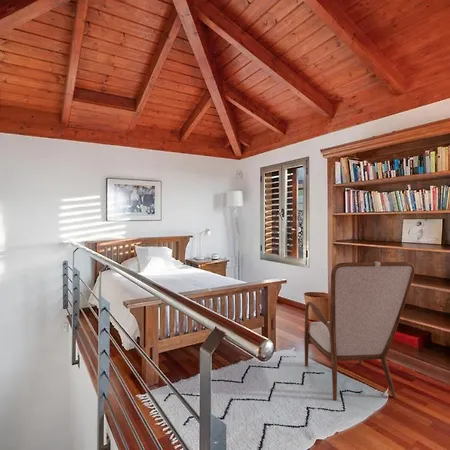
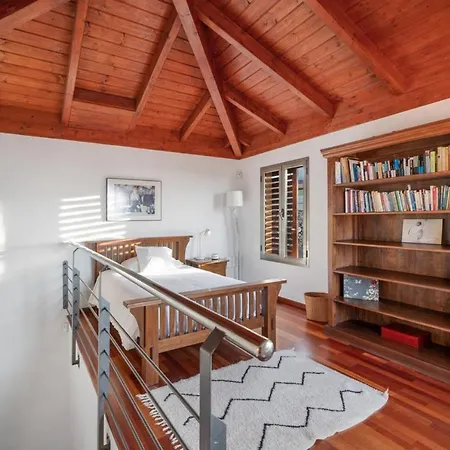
- armchair [303,261,416,401]
